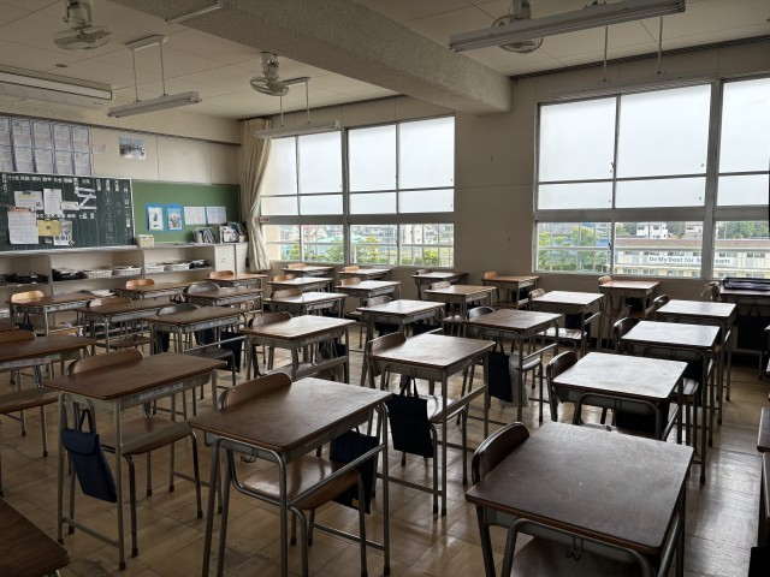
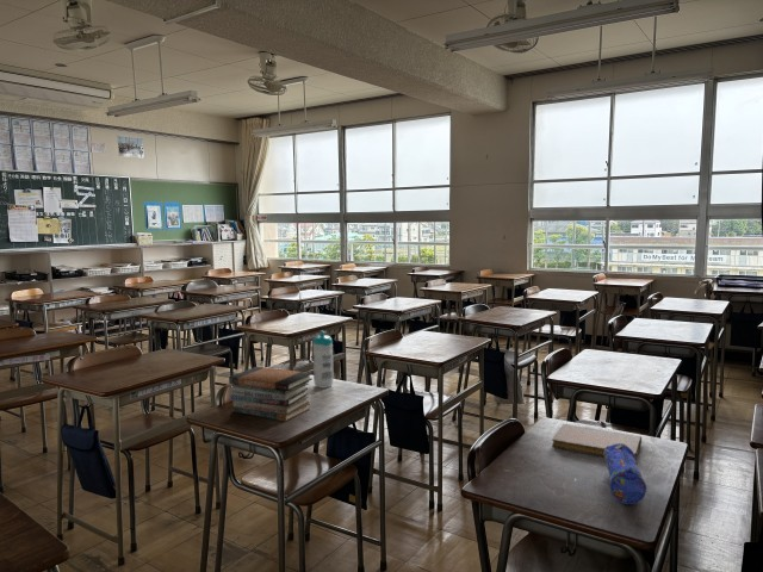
+ water bottle [311,330,335,390]
+ book stack [228,366,314,423]
+ notebook [551,423,643,461]
+ pencil case [602,443,647,505]
